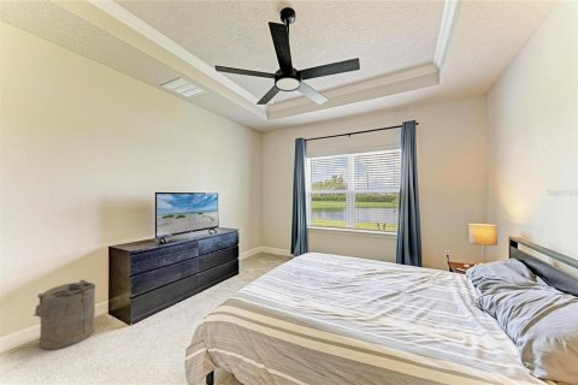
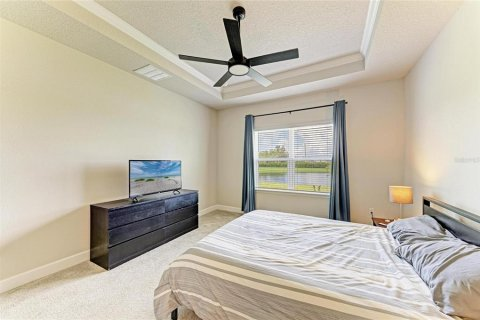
- laundry hamper [33,279,96,350]
